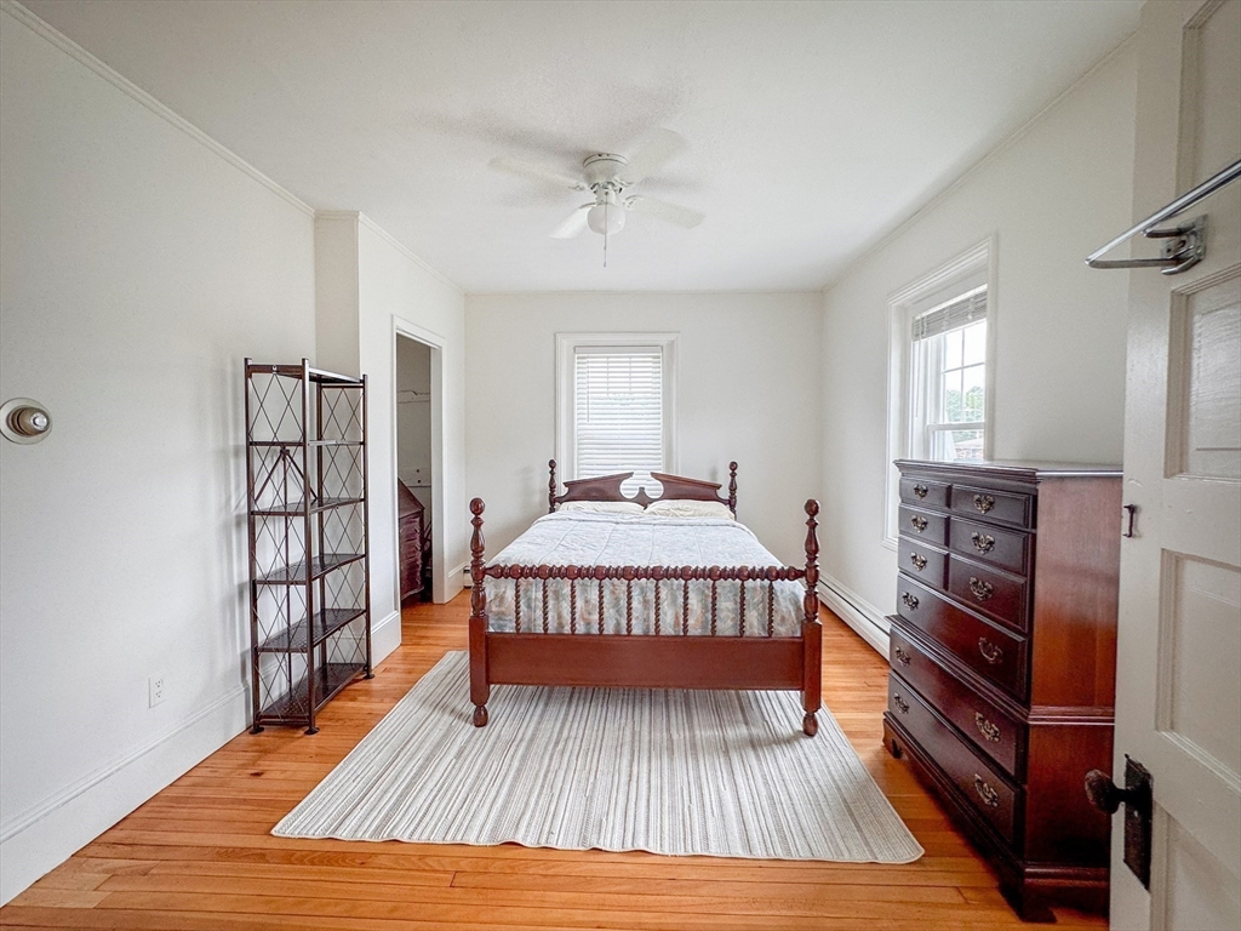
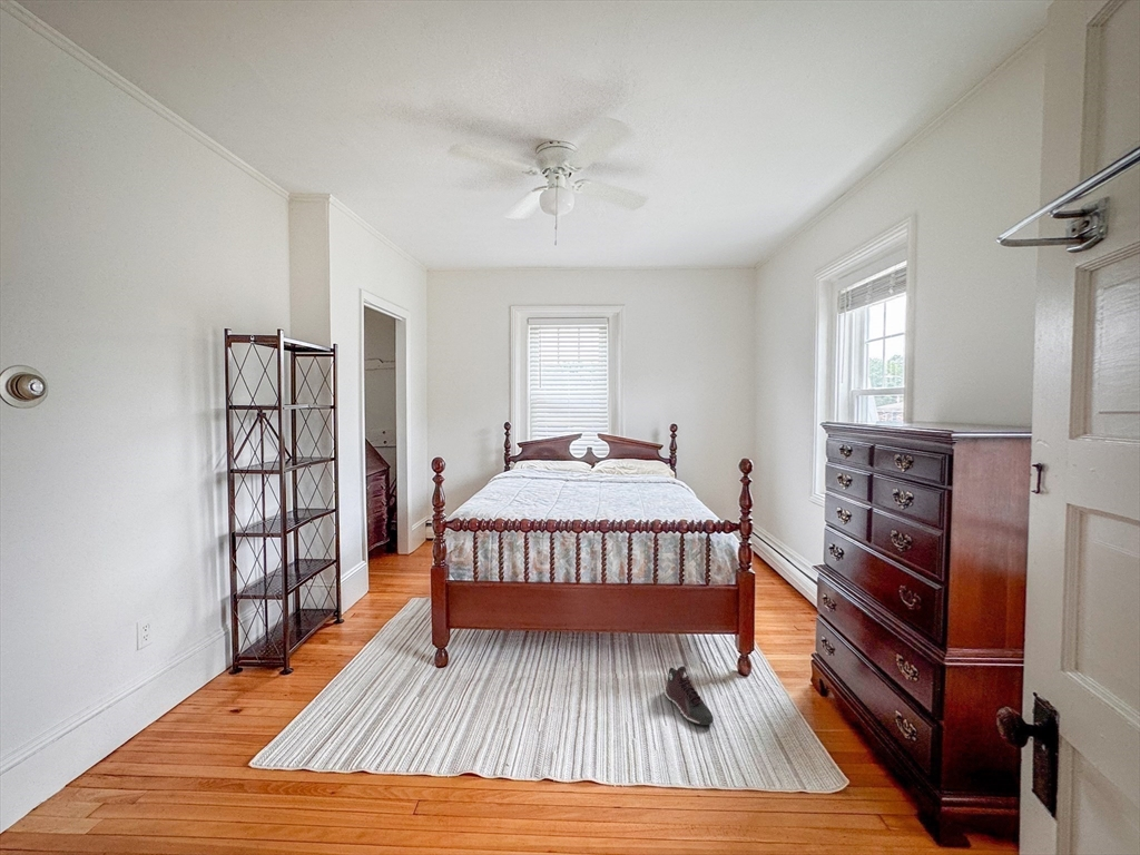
+ sneaker [664,665,715,726]
